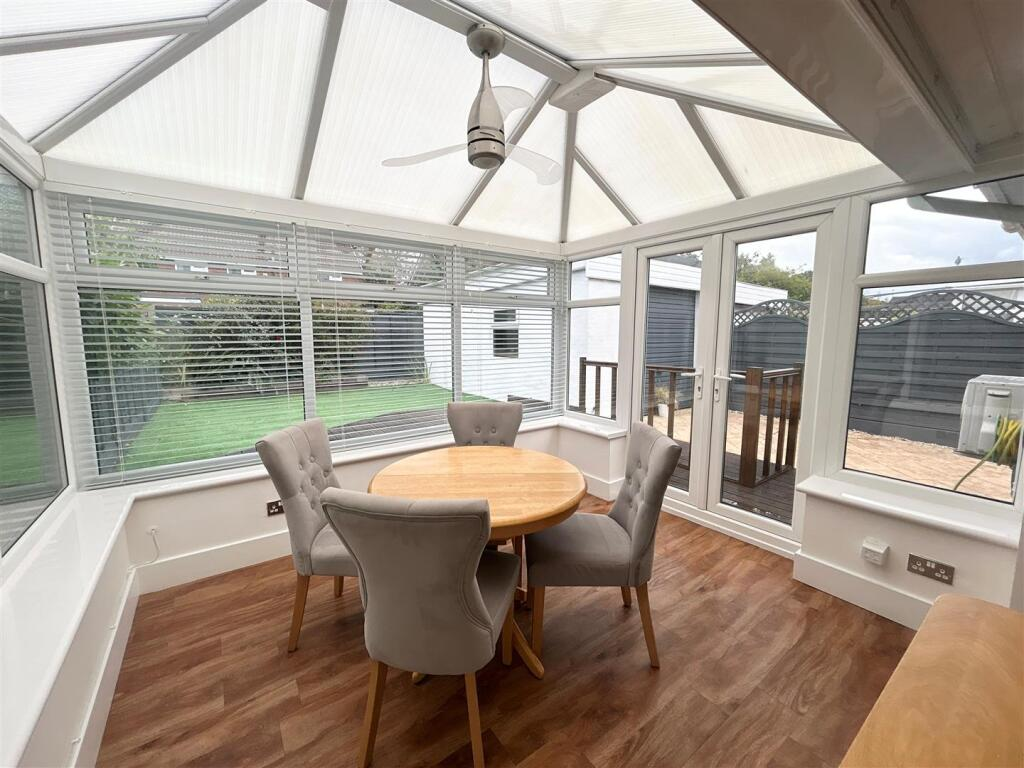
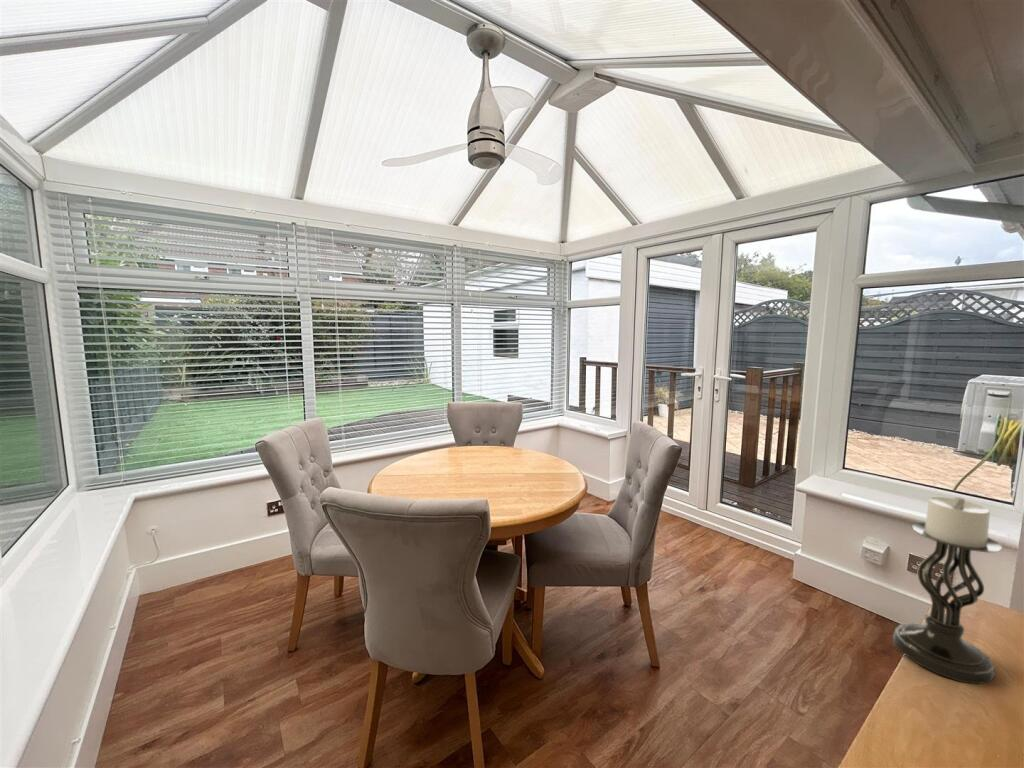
+ candle holder [892,496,1003,685]
